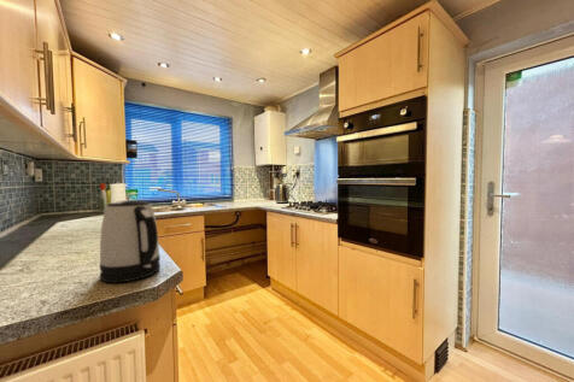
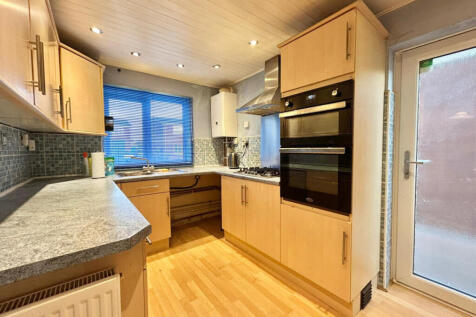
- kettle [98,199,162,284]
